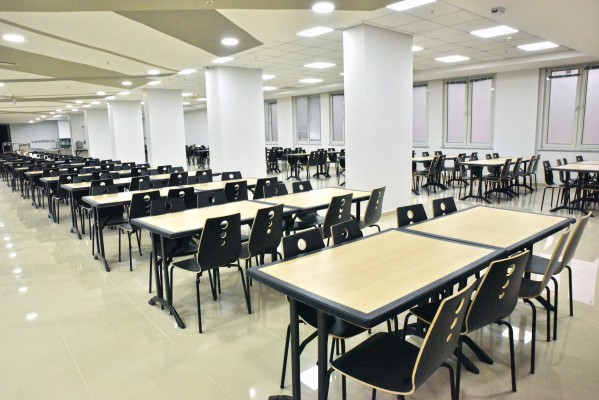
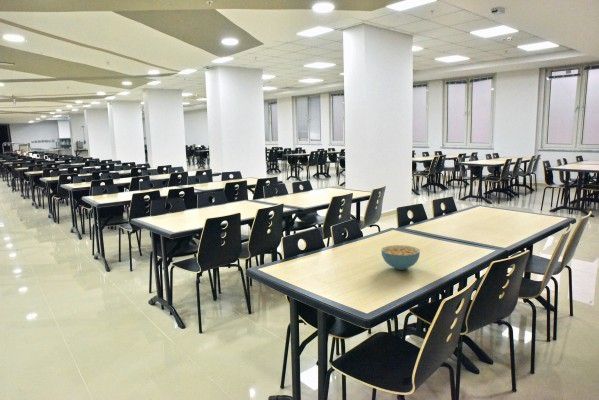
+ cereal bowl [380,244,421,271]
